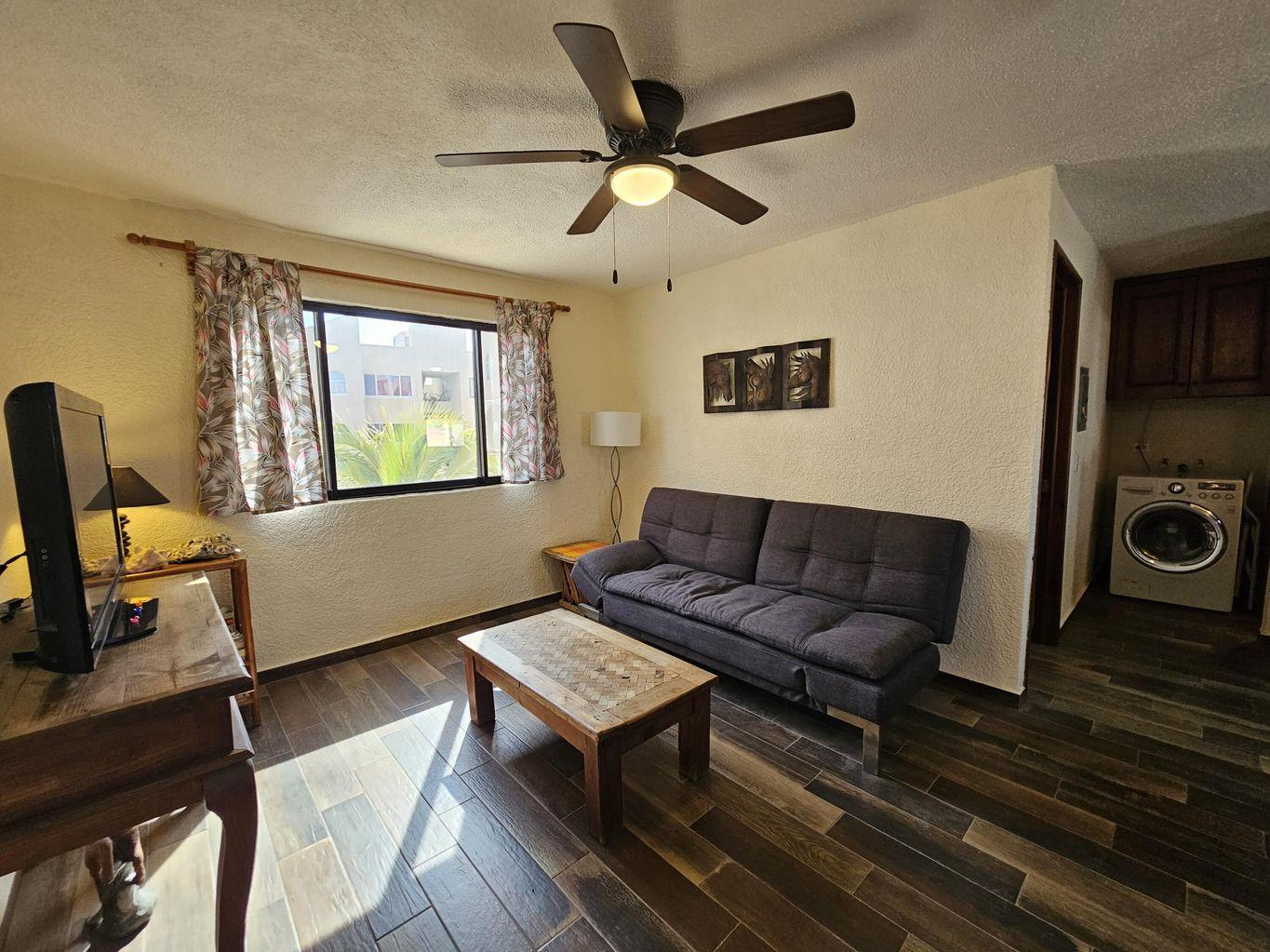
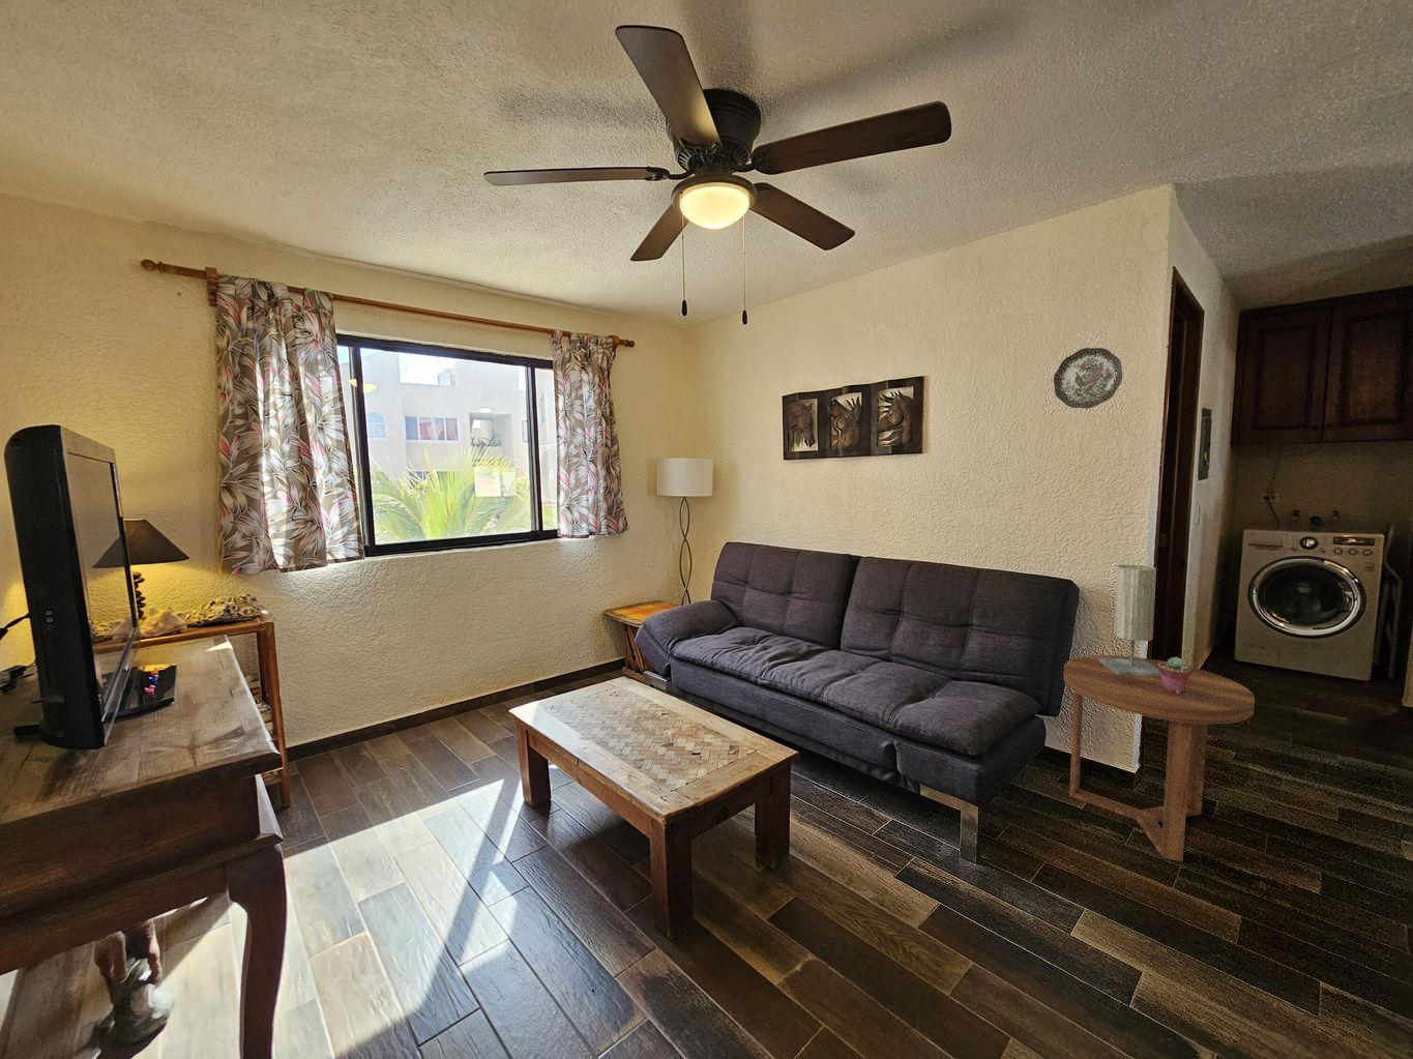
+ decorative plate [1053,347,1123,410]
+ side table [1063,654,1256,862]
+ table lamp [1099,564,1162,677]
+ potted succulent [1158,656,1192,693]
